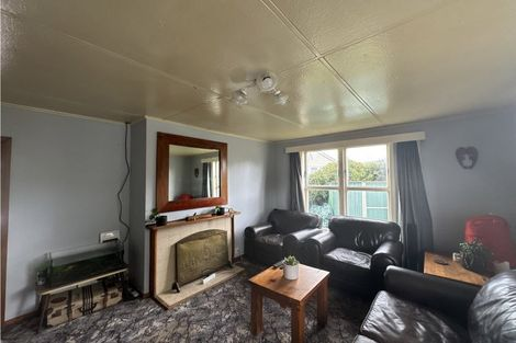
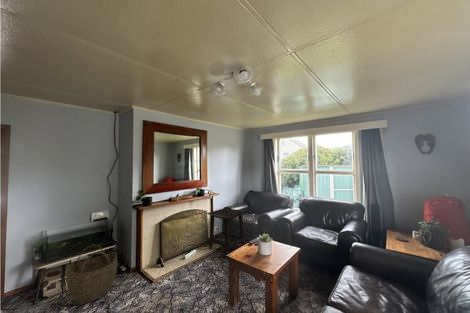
+ side table [206,207,247,256]
+ woven basket [65,244,118,306]
